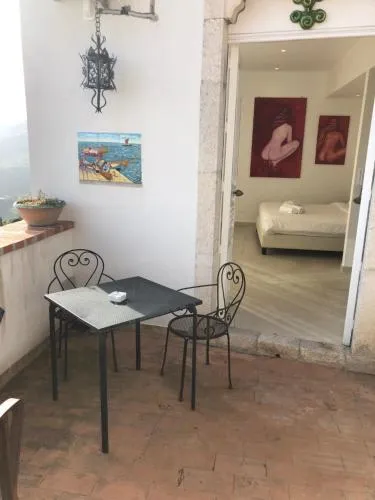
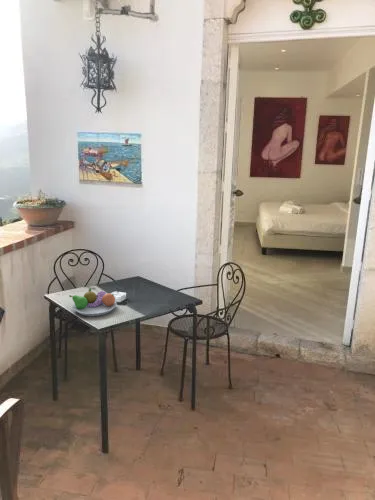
+ fruit bowl [68,287,118,317]
